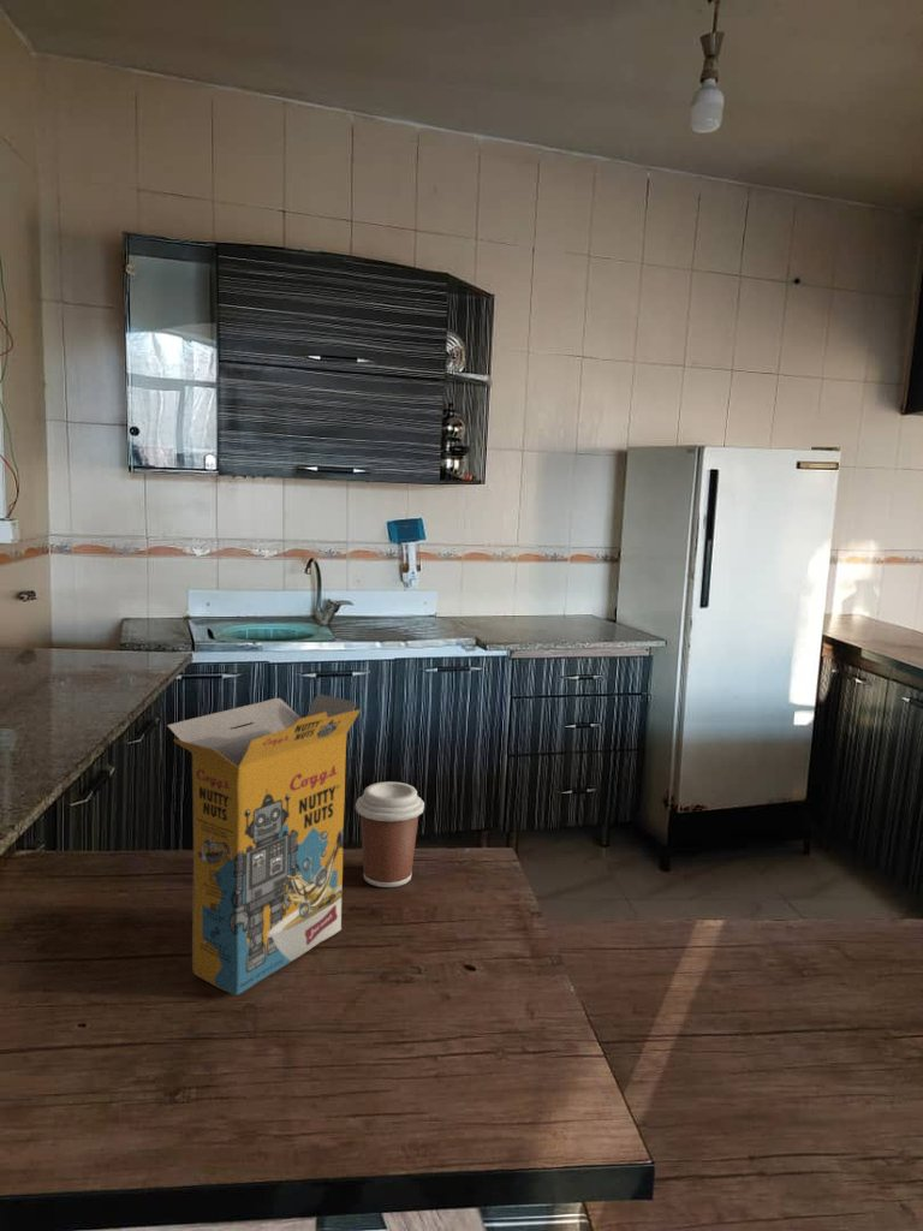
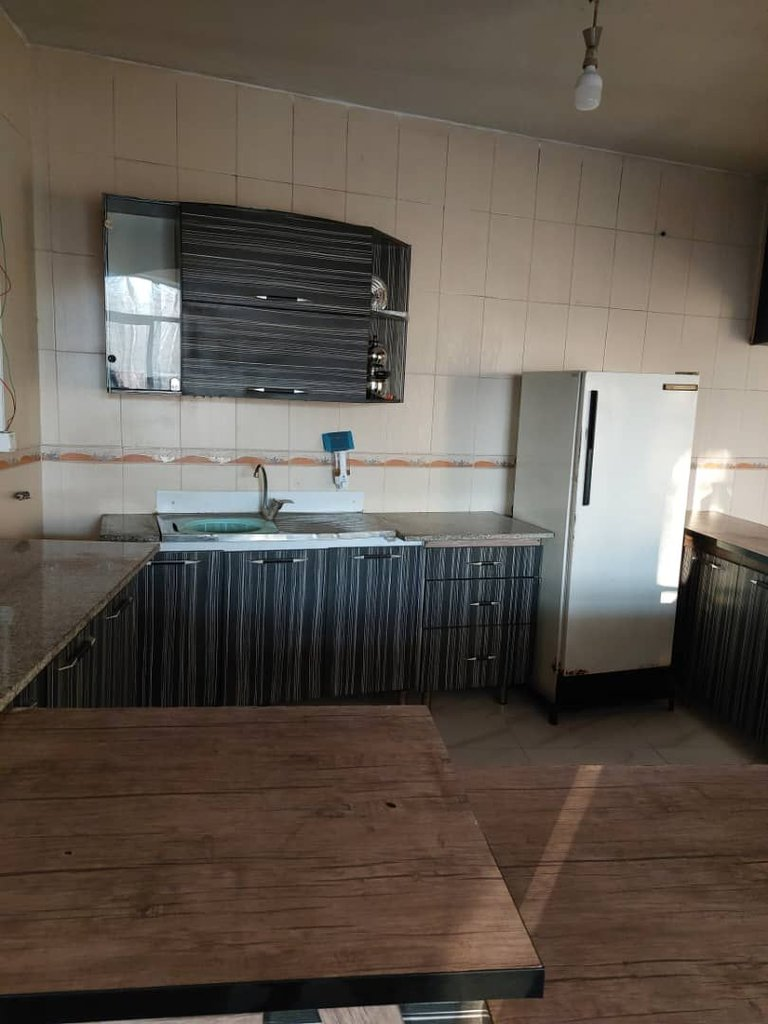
- cereal box [166,692,362,997]
- coffee cup [355,780,425,888]
